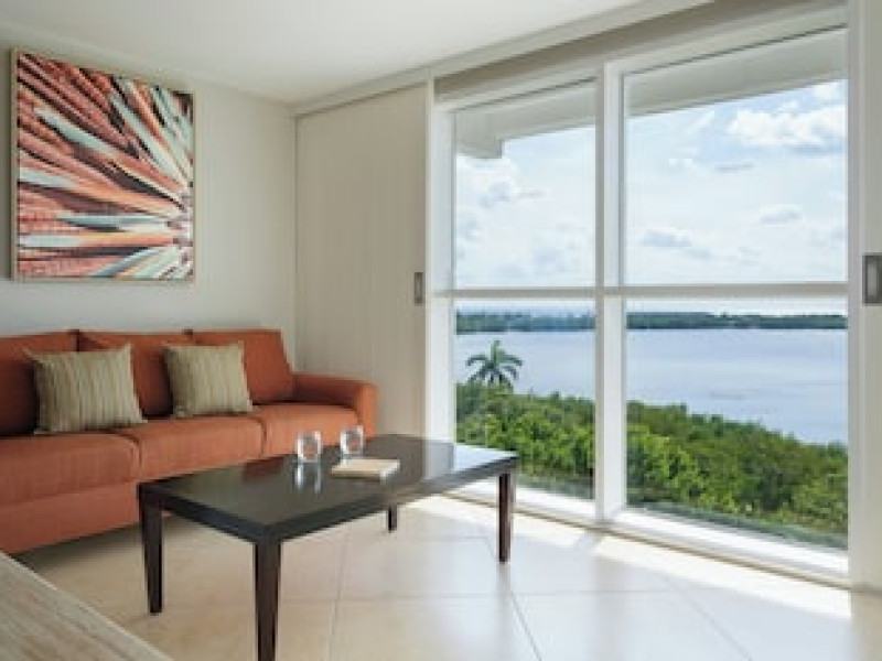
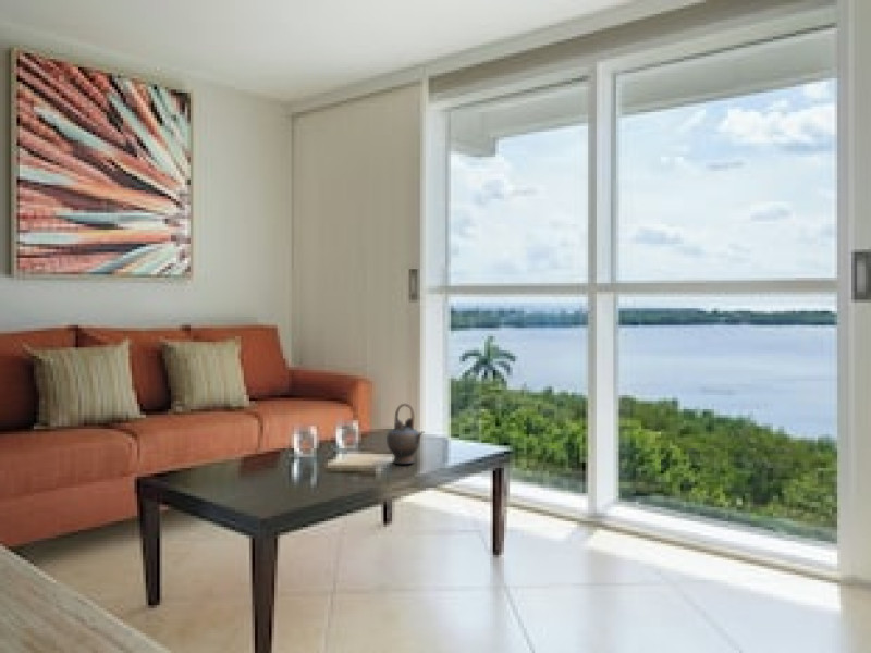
+ teapot [385,403,425,465]
